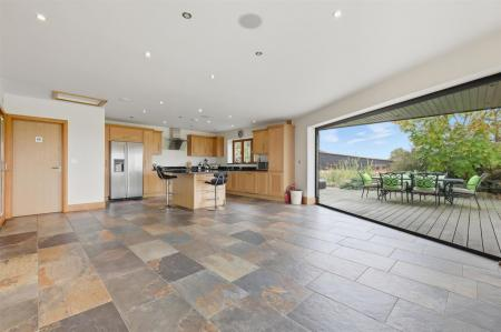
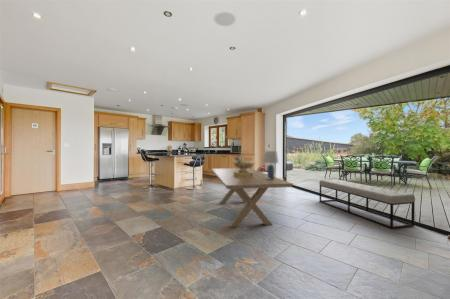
+ bench [318,178,416,230]
+ dining table [211,167,294,228]
+ birdbath [231,153,257,178]
+ lamp [262,150,280,179]
